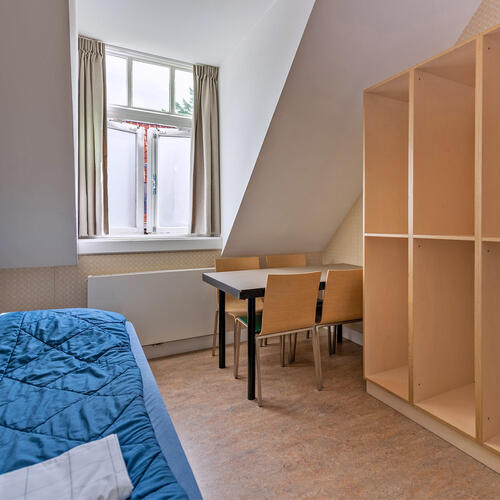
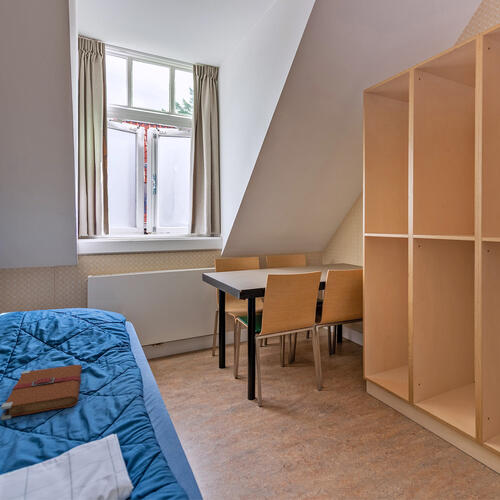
+ book [0,364,83,421]
